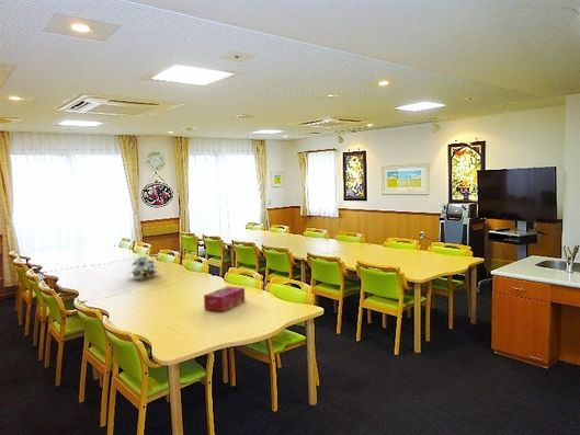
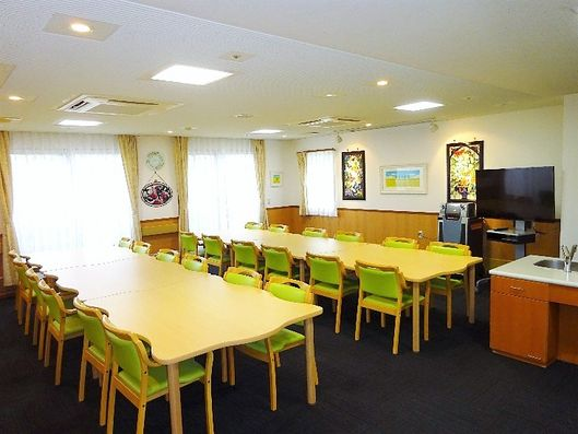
- flower arrangement [126,255,162,281]
- tissue box [203,285,246,312]
